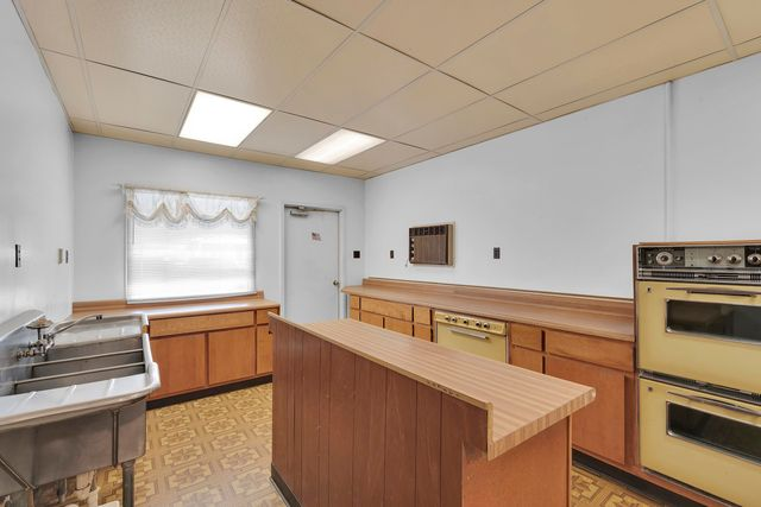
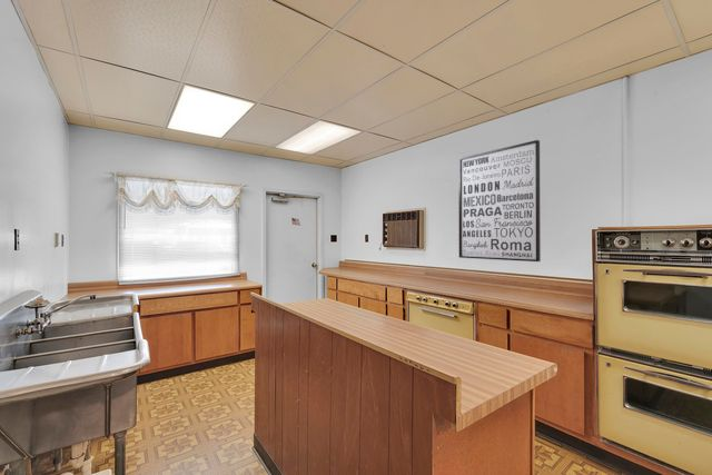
+ wall art [457,139,542,263]
